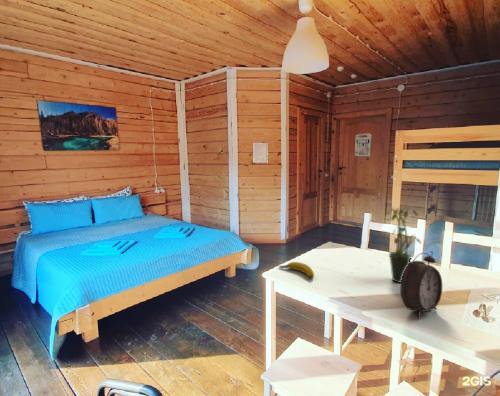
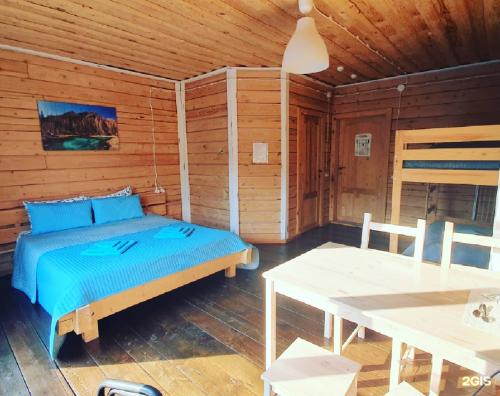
- potted plant [384,204,422,284]
- alarm clock [399,250,443,319]
- banana [278,261,315,279]
